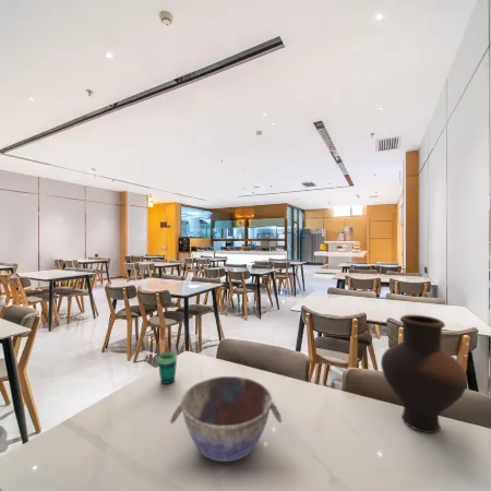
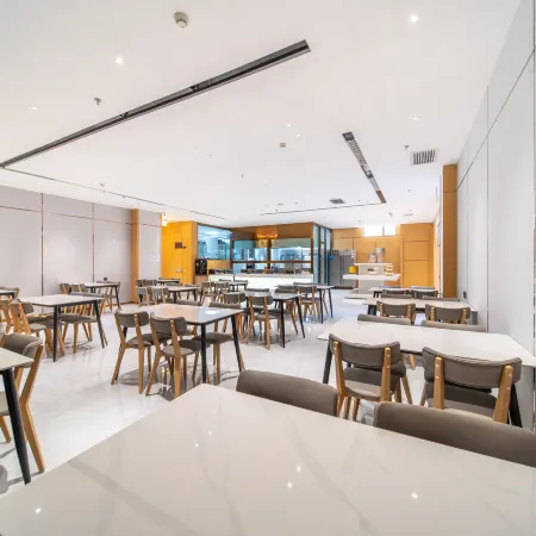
- bowl [169,375,283,463]
- cup [156,350,178,385]
- vase [380,314,468,434]
